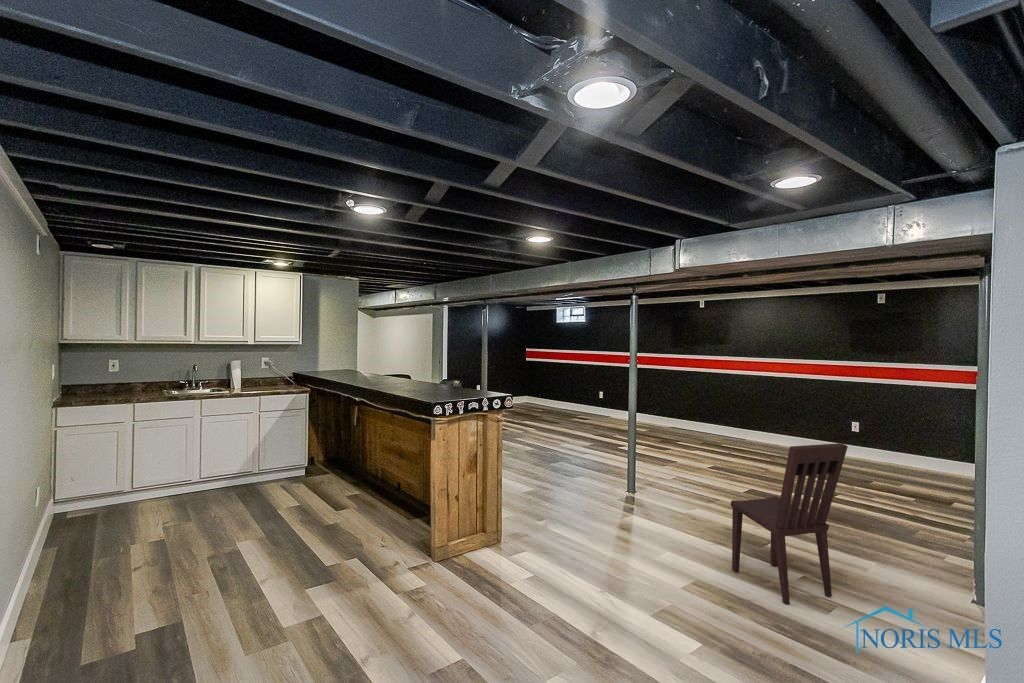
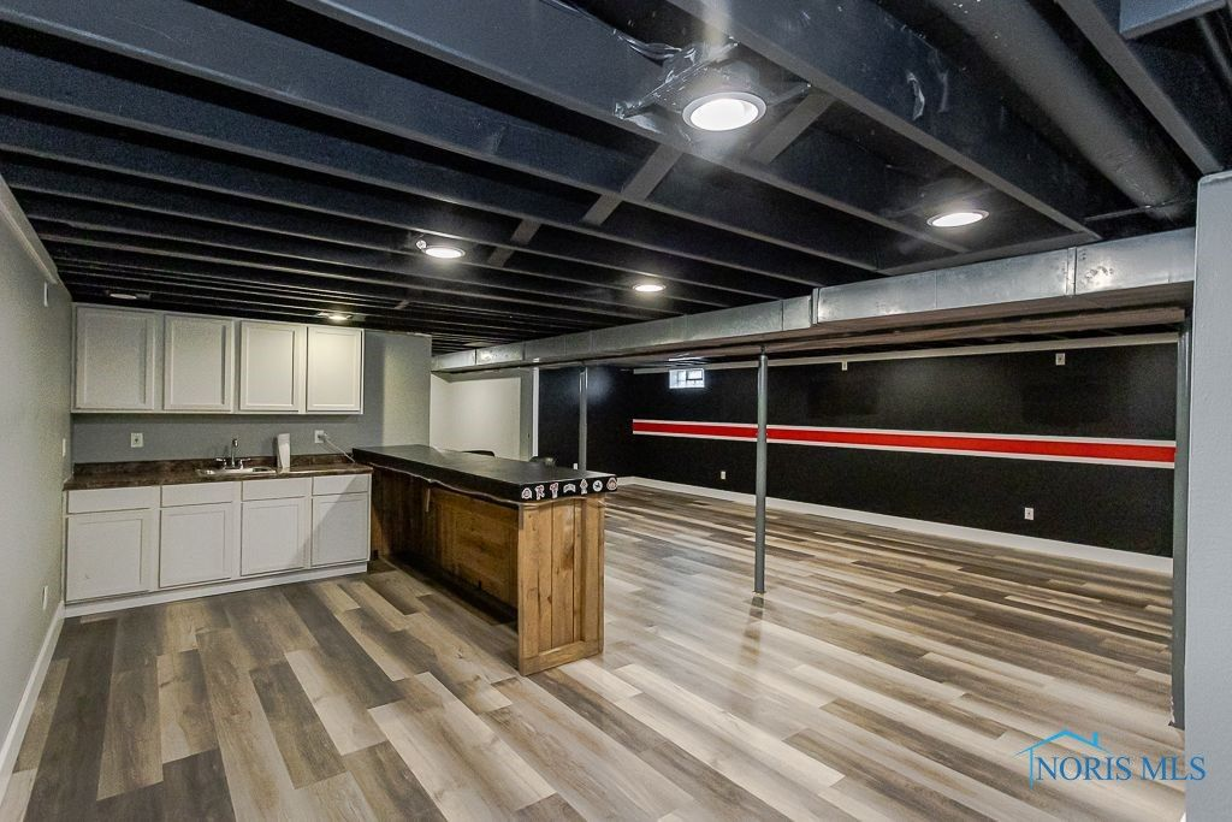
- dining chair [730,442,849,605]
